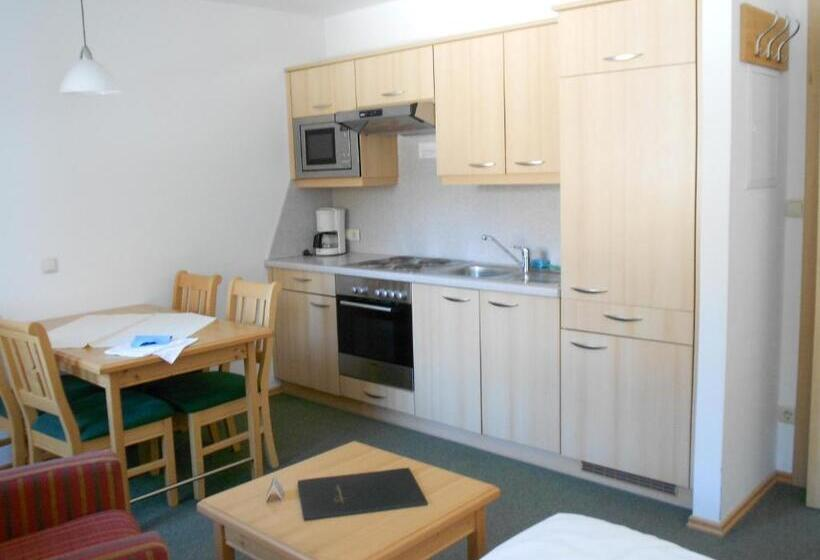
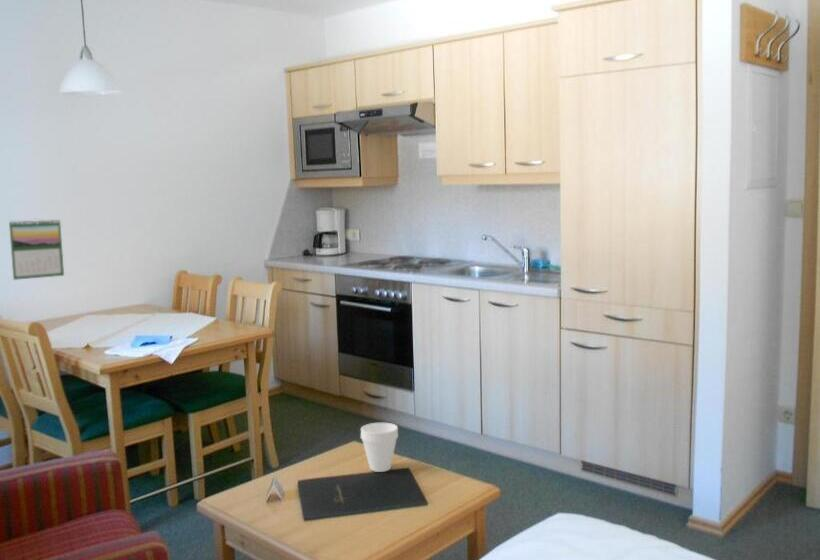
+ cup [360,422,399,473]
+ calendar [8,218,65,281]
